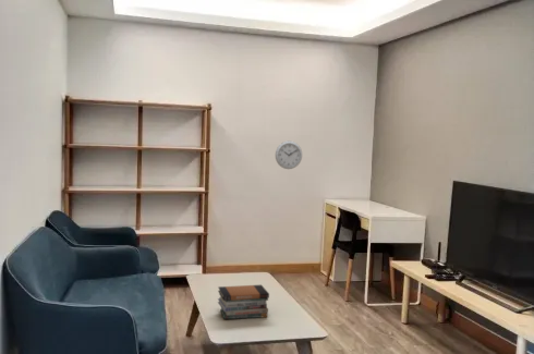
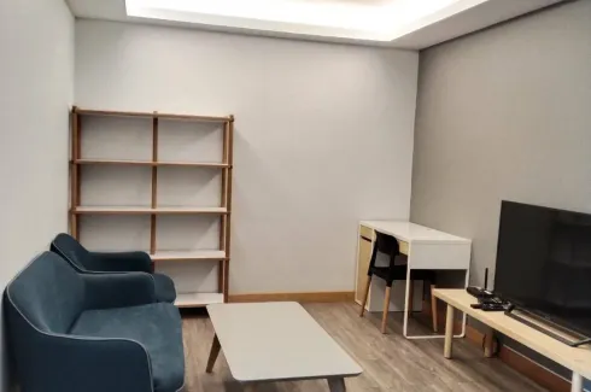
- wall clock [275,139,303,170]
- book stack [217,283,270,320]
